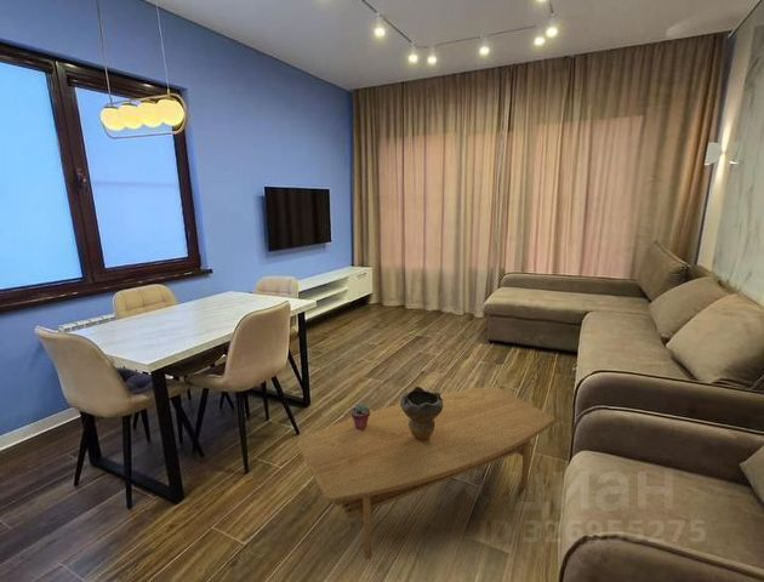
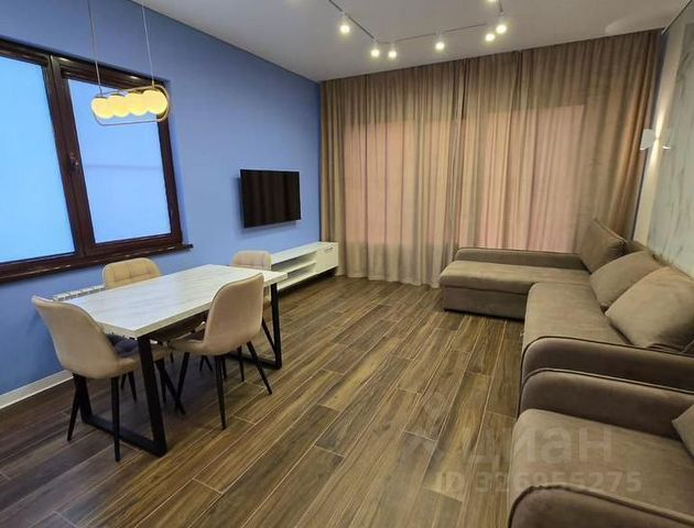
- coffee table [296,386,557,560]
- potted succulent [349,403,371,430]
- decorative bowl [399,386,443,440]
